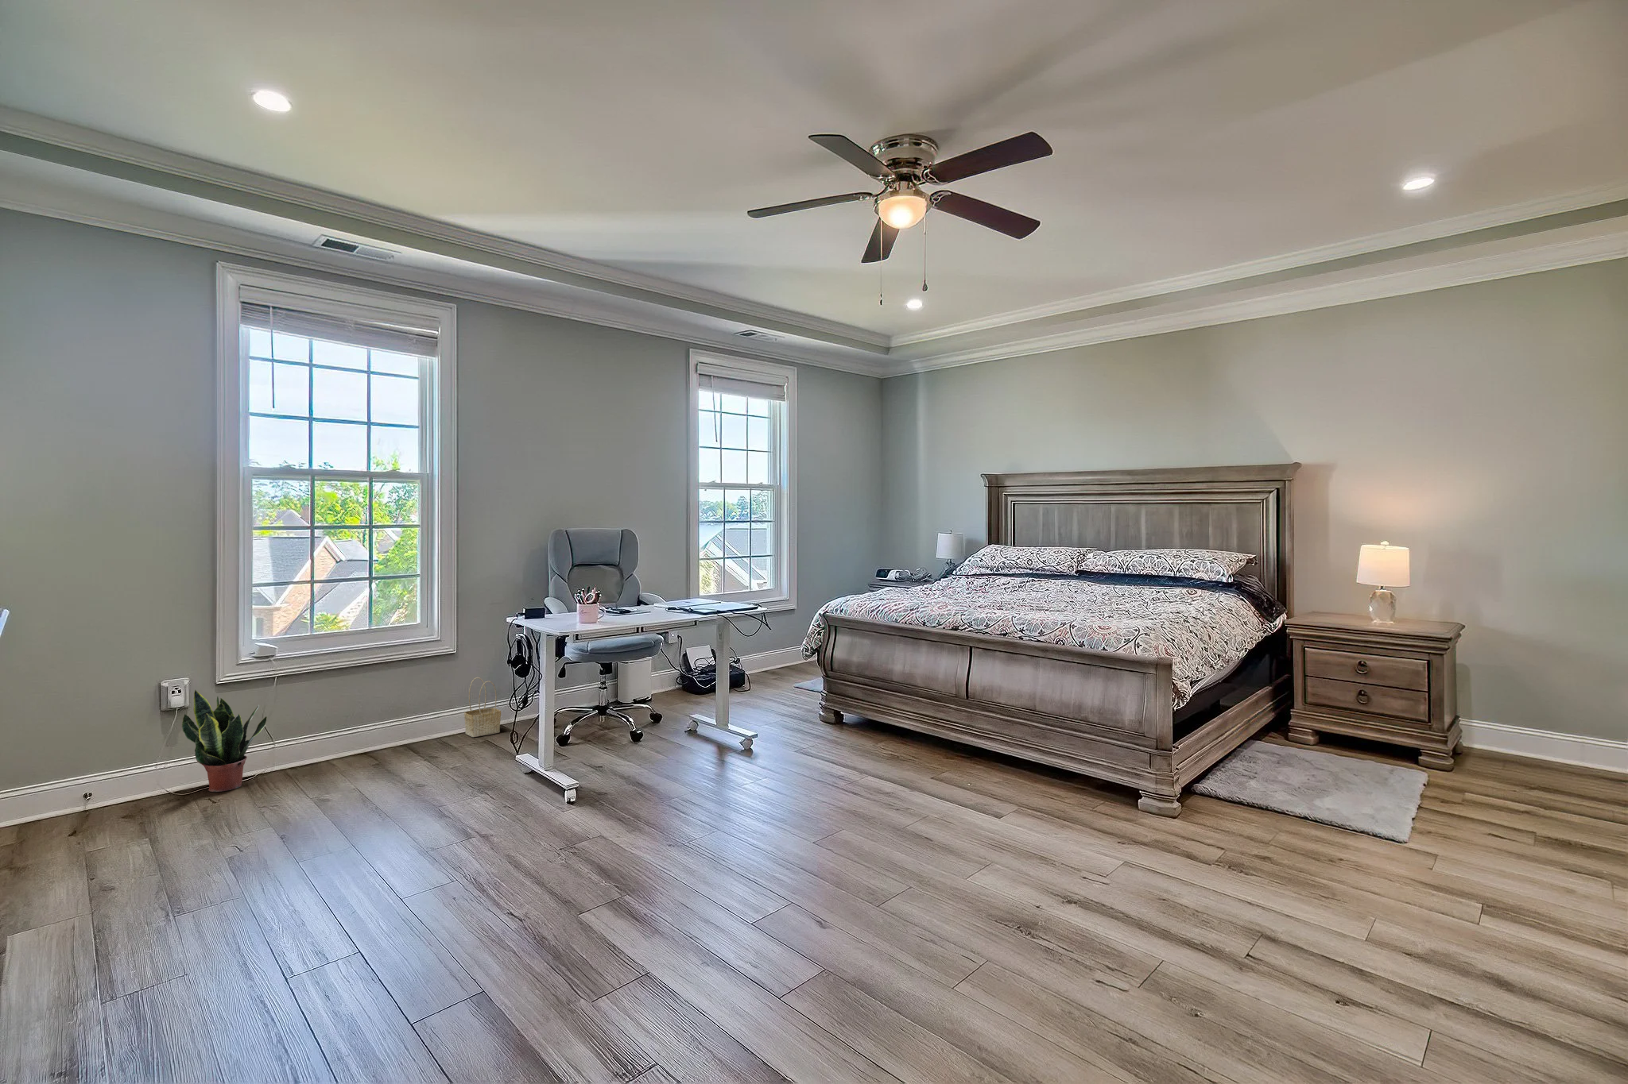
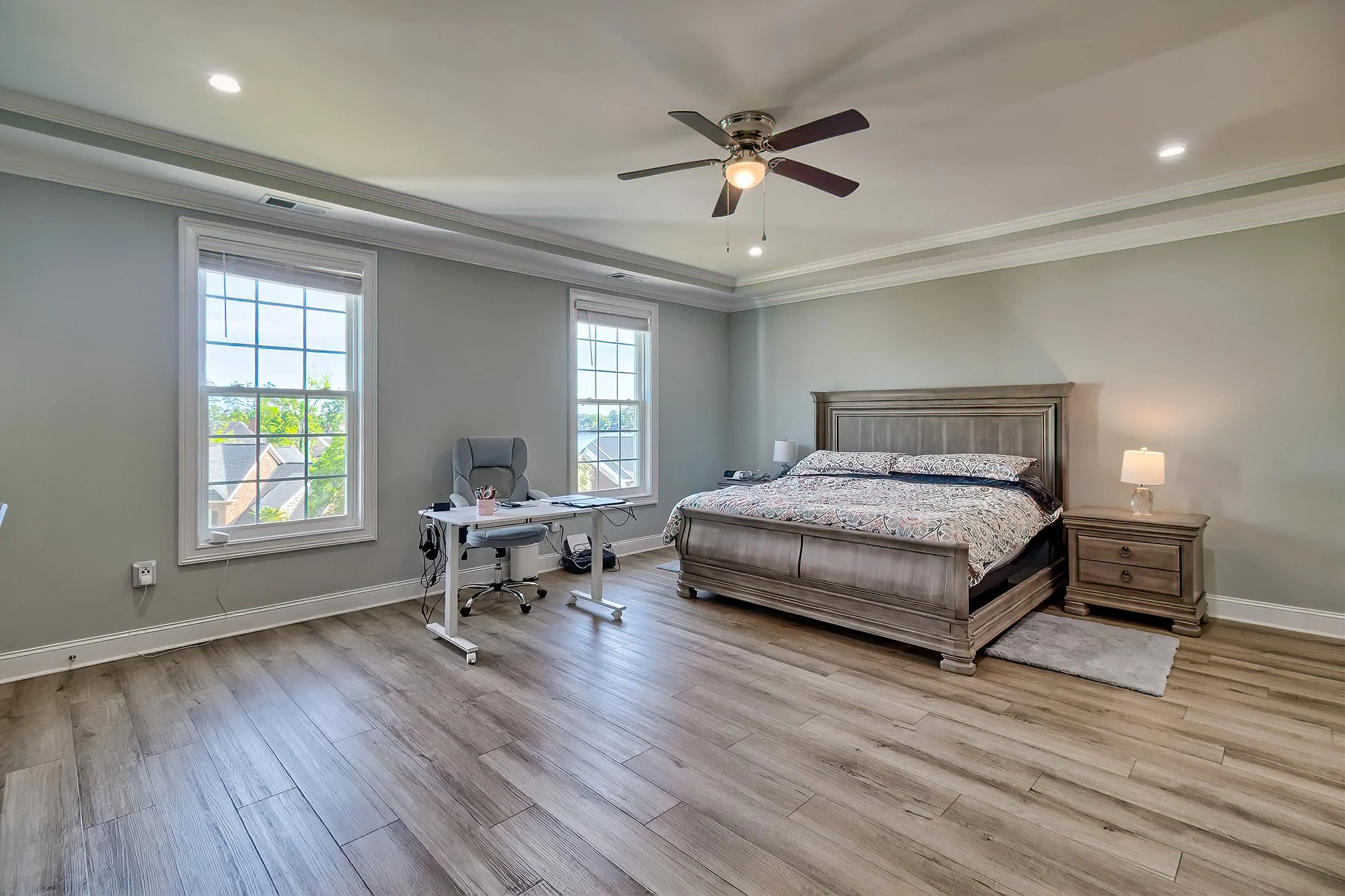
- basket [464,676,501,738]
- potted plant [182,690,268,792]
